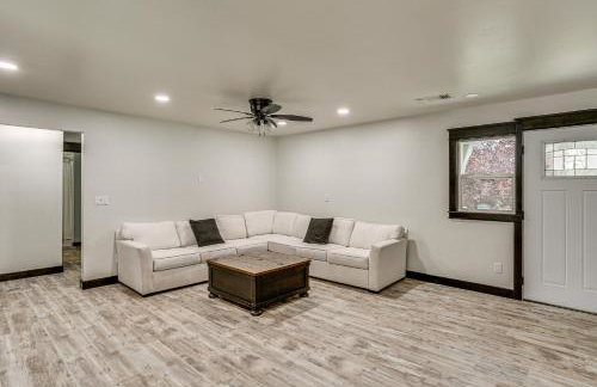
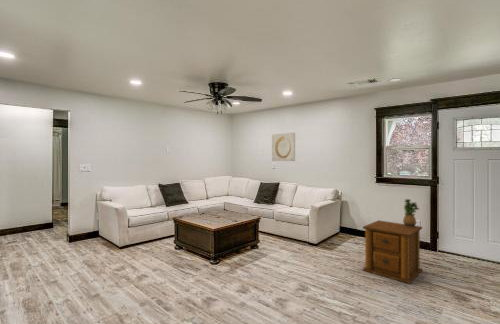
+ side table [362,219,423,285]
+ wall art [271,132,296,162]
+ potted plant [402,198,420,227]
